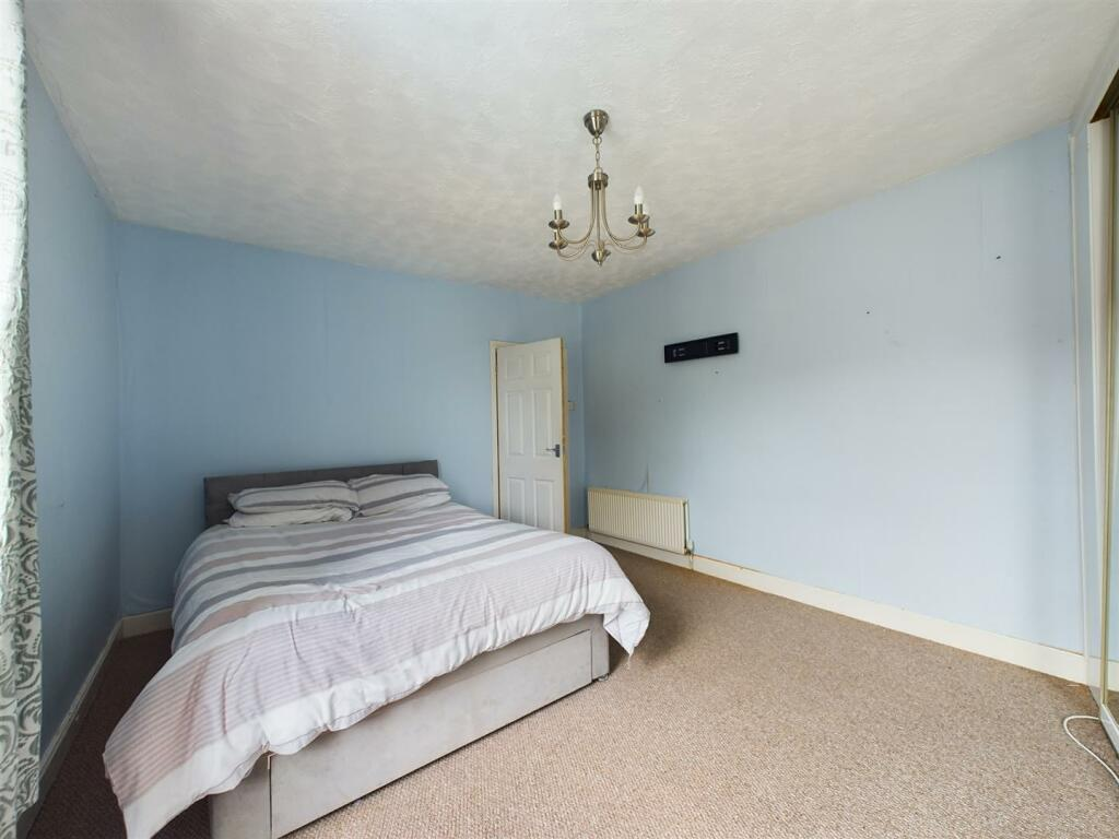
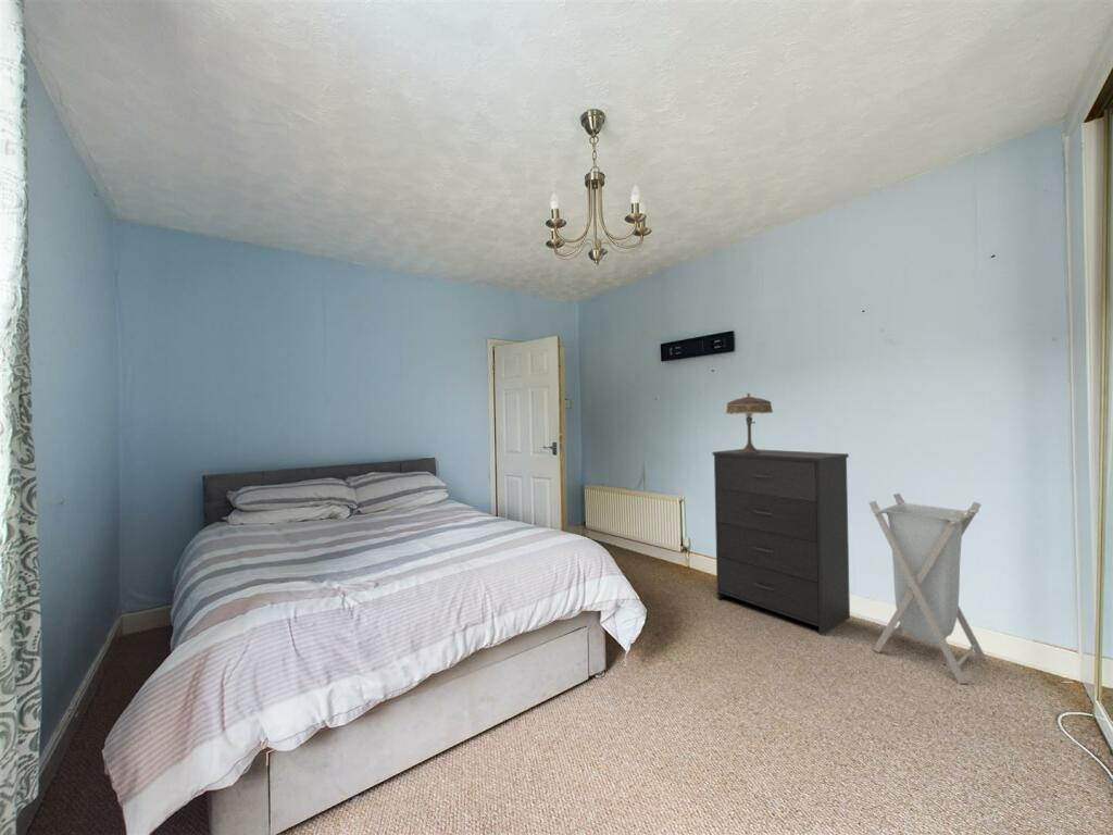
+ table lamp [725,392,774,453]
+ dresser [711,448,851,637]
+ laundry hamper [867,493,987,685]
